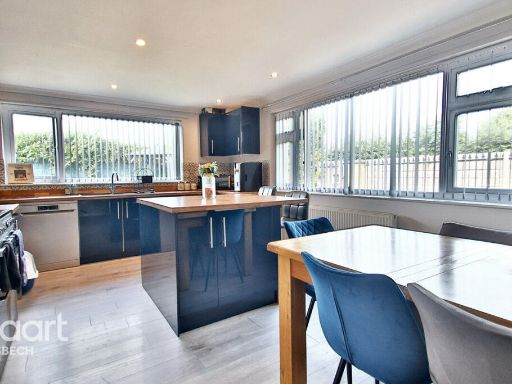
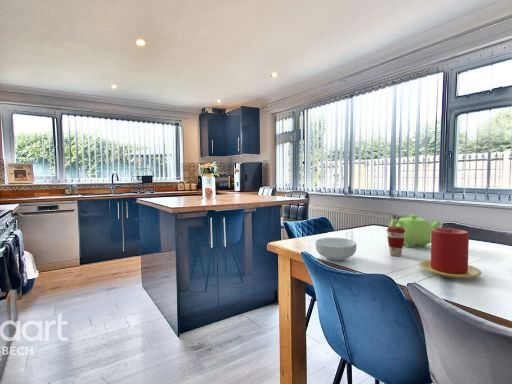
+ candle [418,227,482,279]
+ teapot [388,213,442,249]
+ coffee cup [386,226,406,257]
+ cereal bowl [314,237,357,262]
